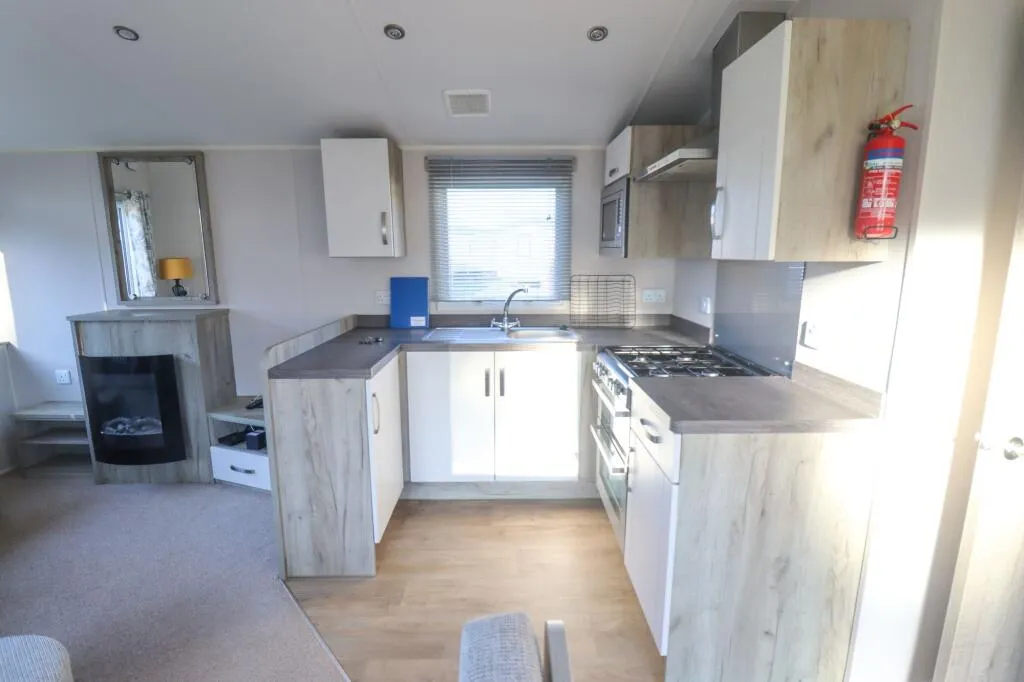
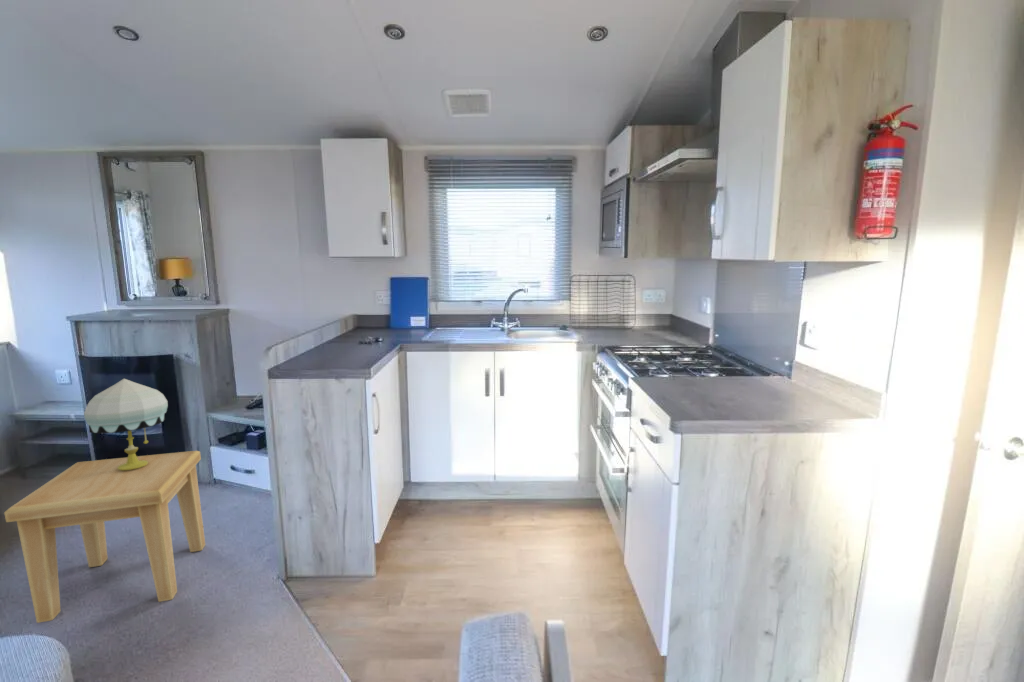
+ table lamp [83,378,169,470]
+ side table [3,450,206,624]
